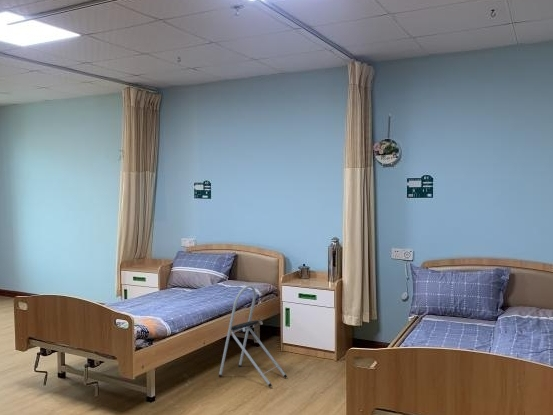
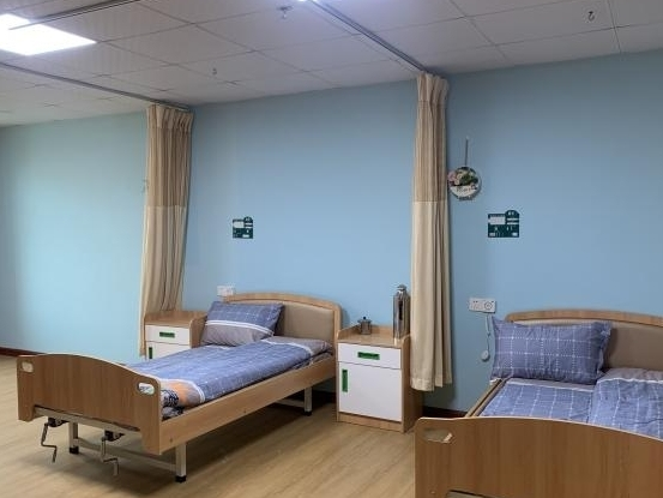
- step stool [218,284,288,388]
